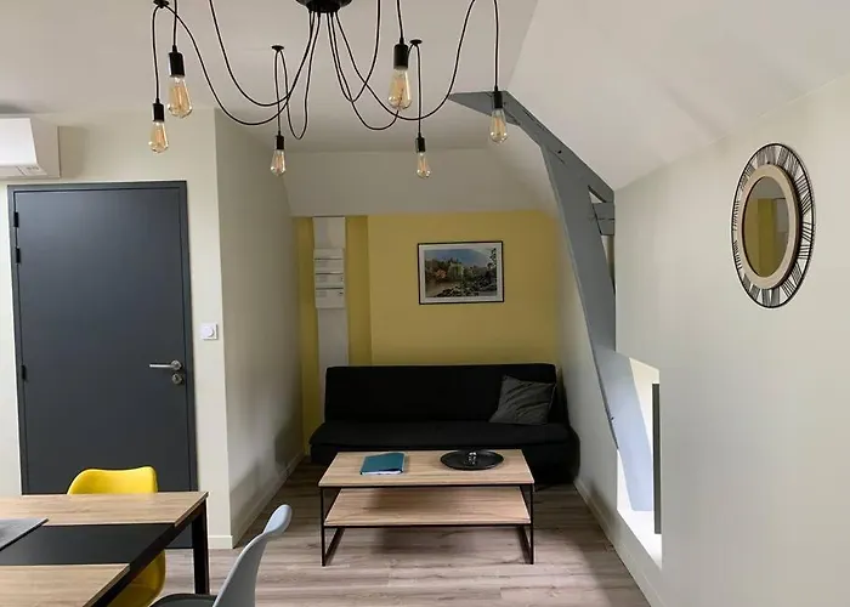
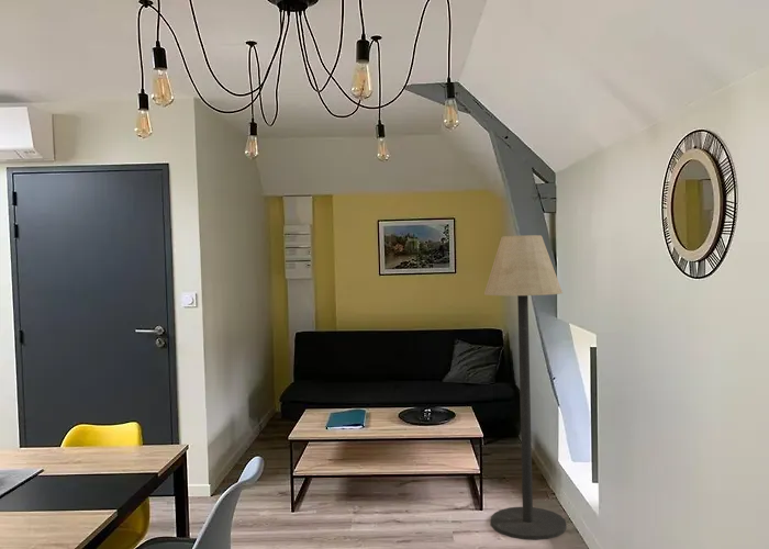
+ floor lamp [483,234,568,541]
